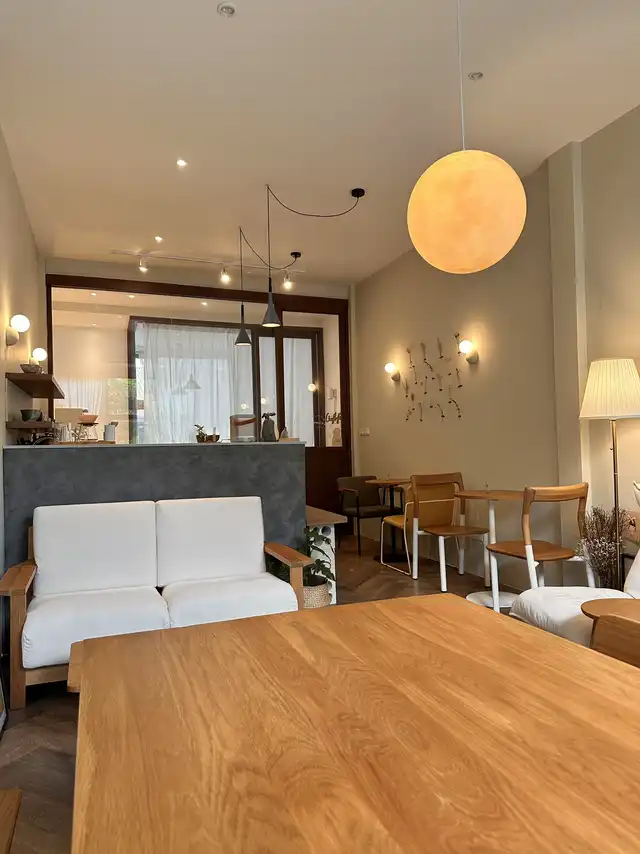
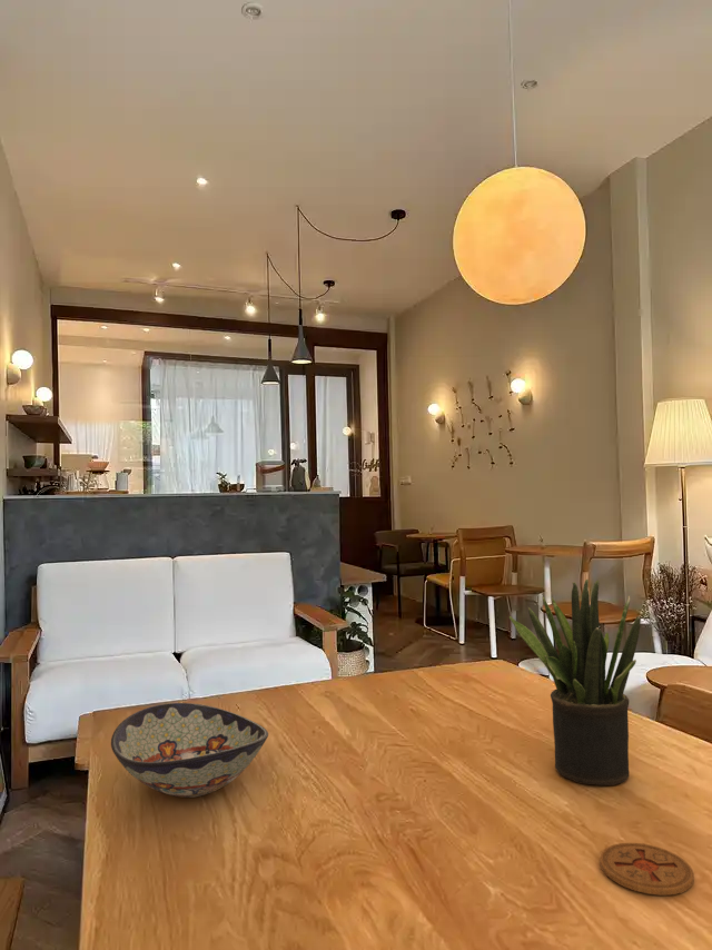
+ potted plant [508,578,642,786]
+ coaster [599,842,695,897]
+ decorative bowl [110,702,269,799]
